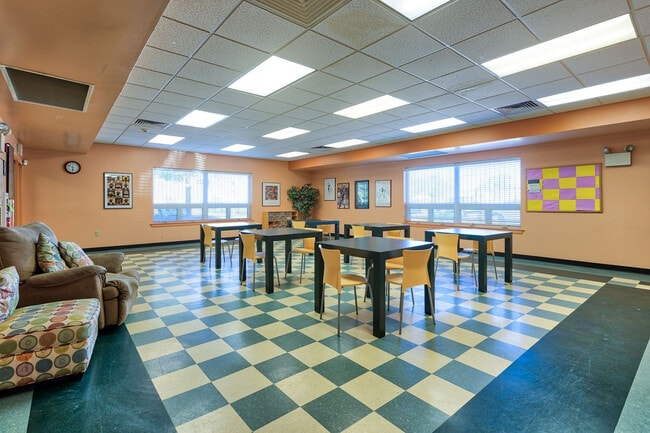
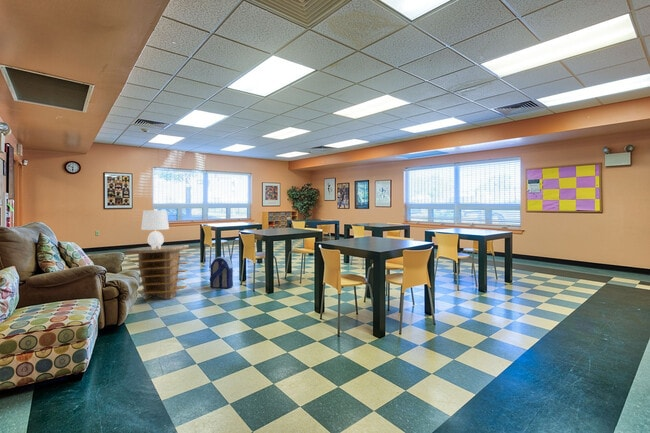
+ side table [125,244,190,300]
+ backpack [209,256,234,289]
+ table lamp [140,208,170,249]
